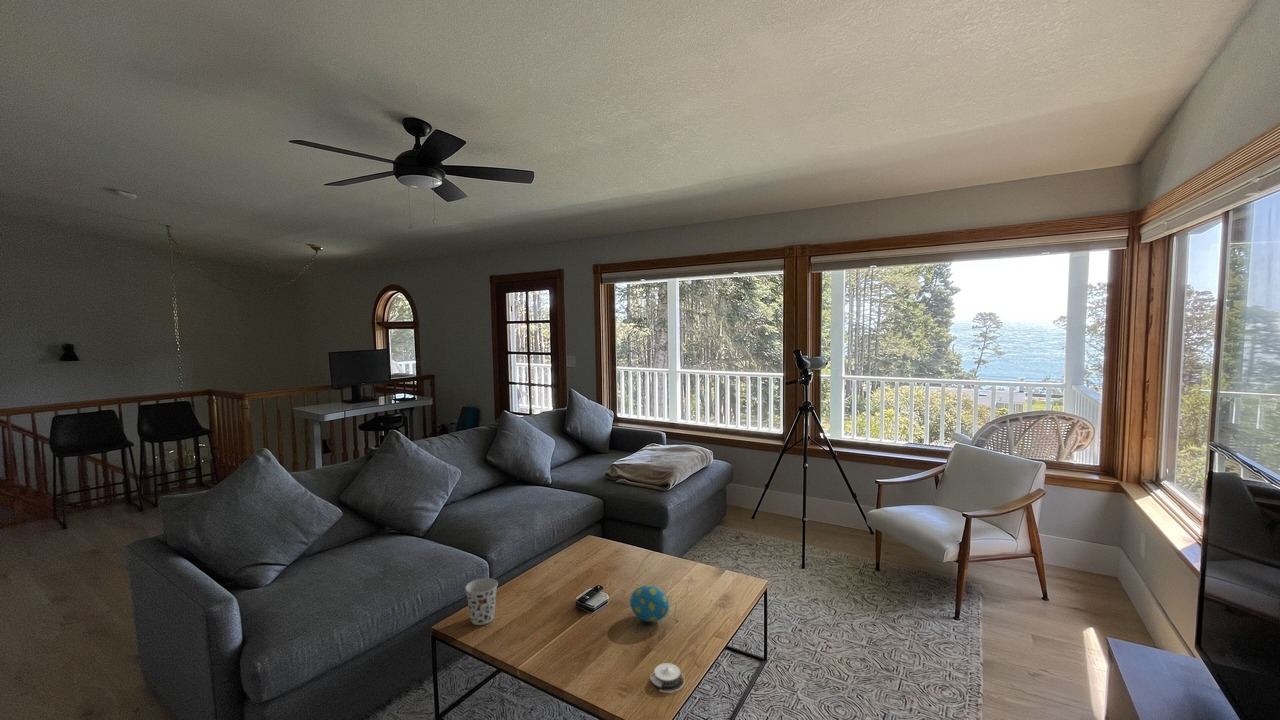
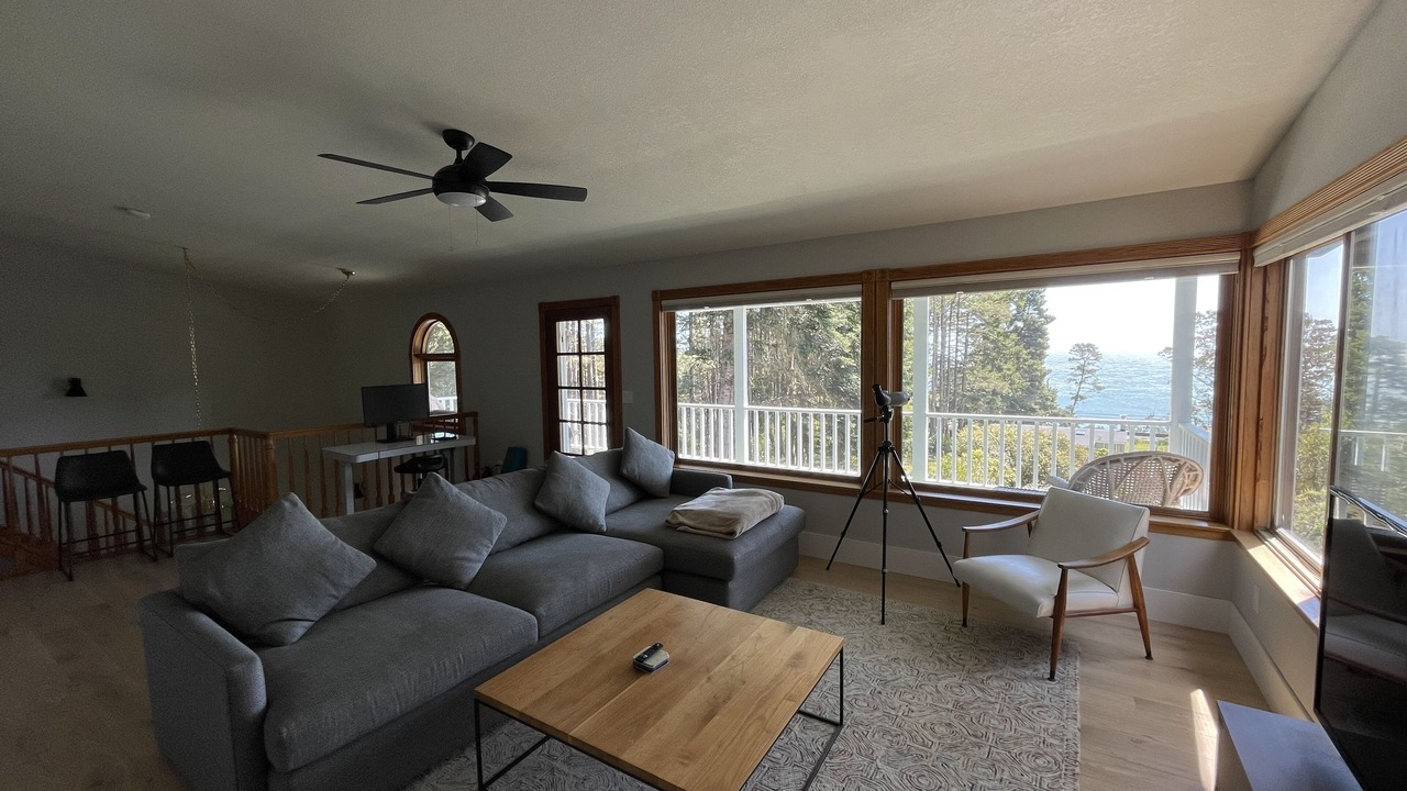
- cup [464,577,499,626]
- architectural model [649,662,686,694]
- decorative egg [629,584,670,623]
